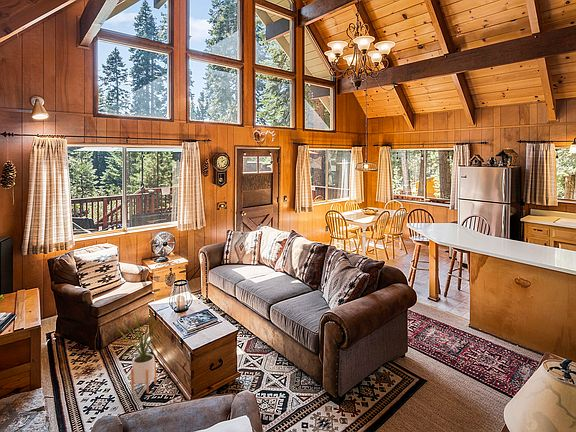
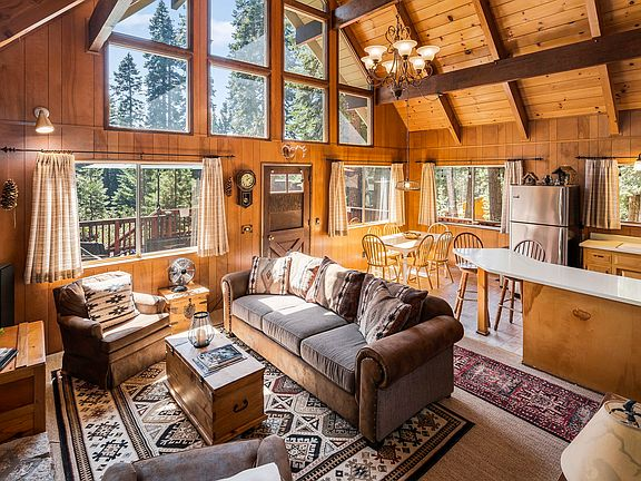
- house plant [118,310,165,394]
